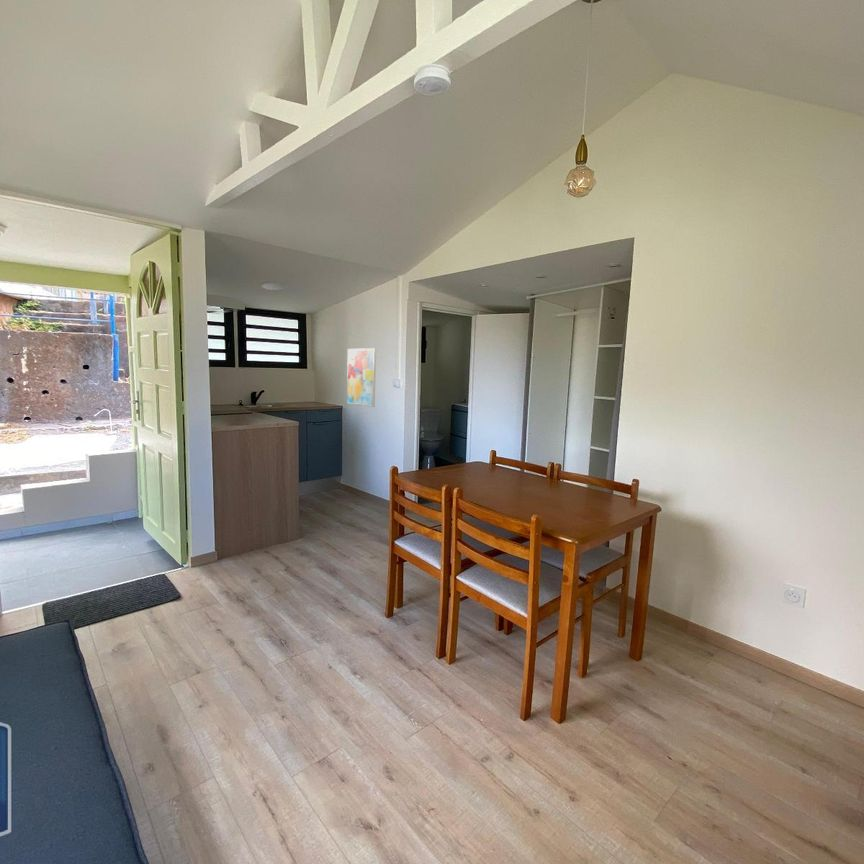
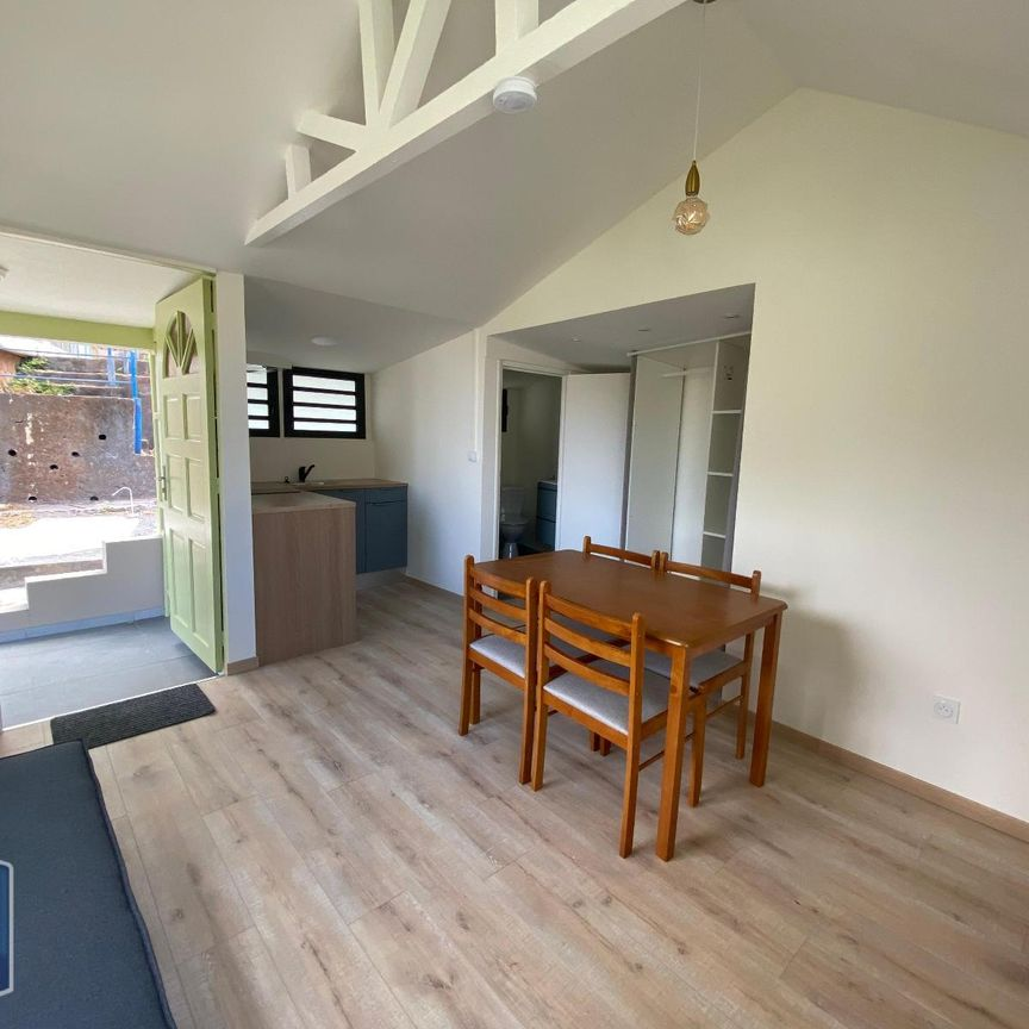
- wall art [346,347,377,408]
